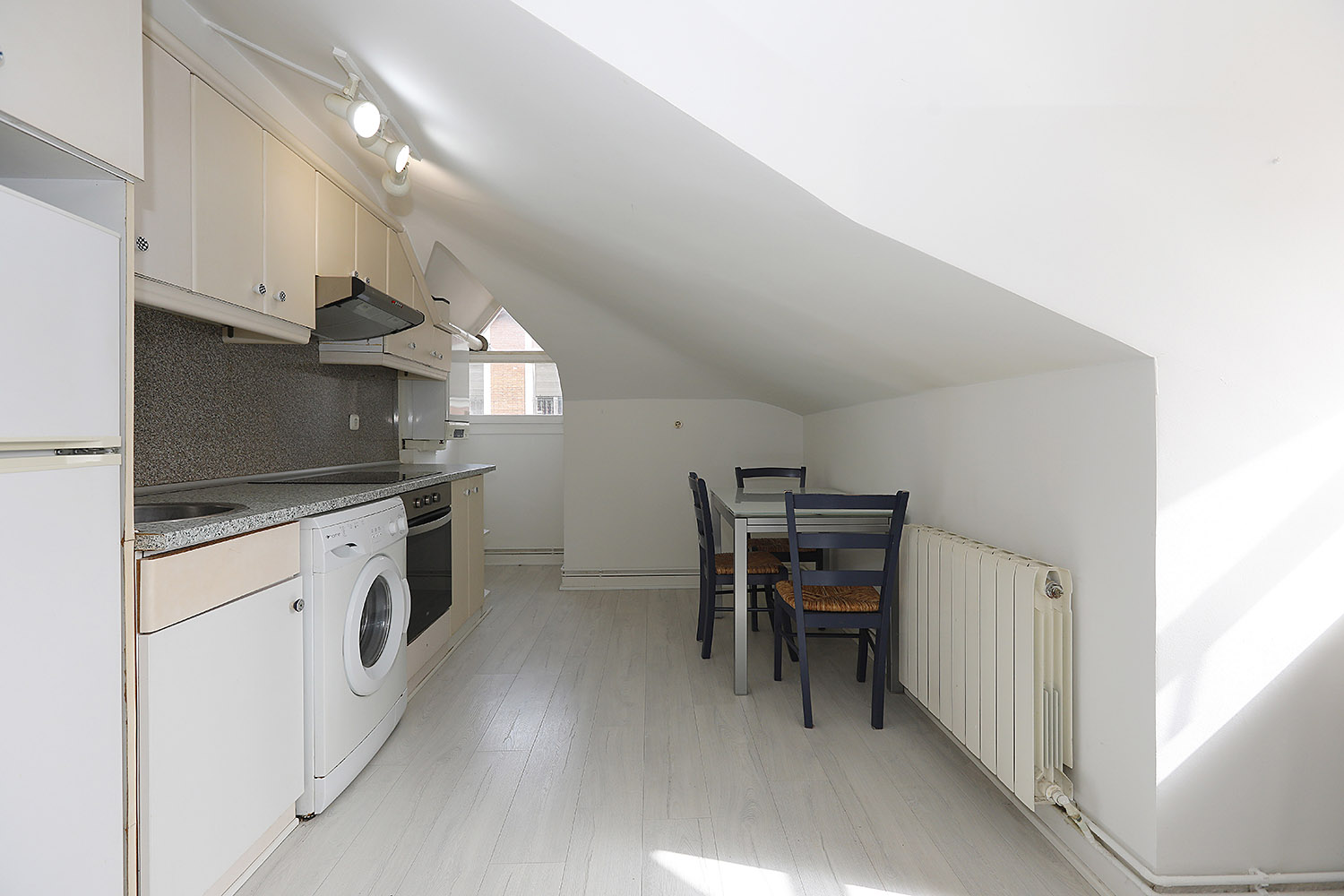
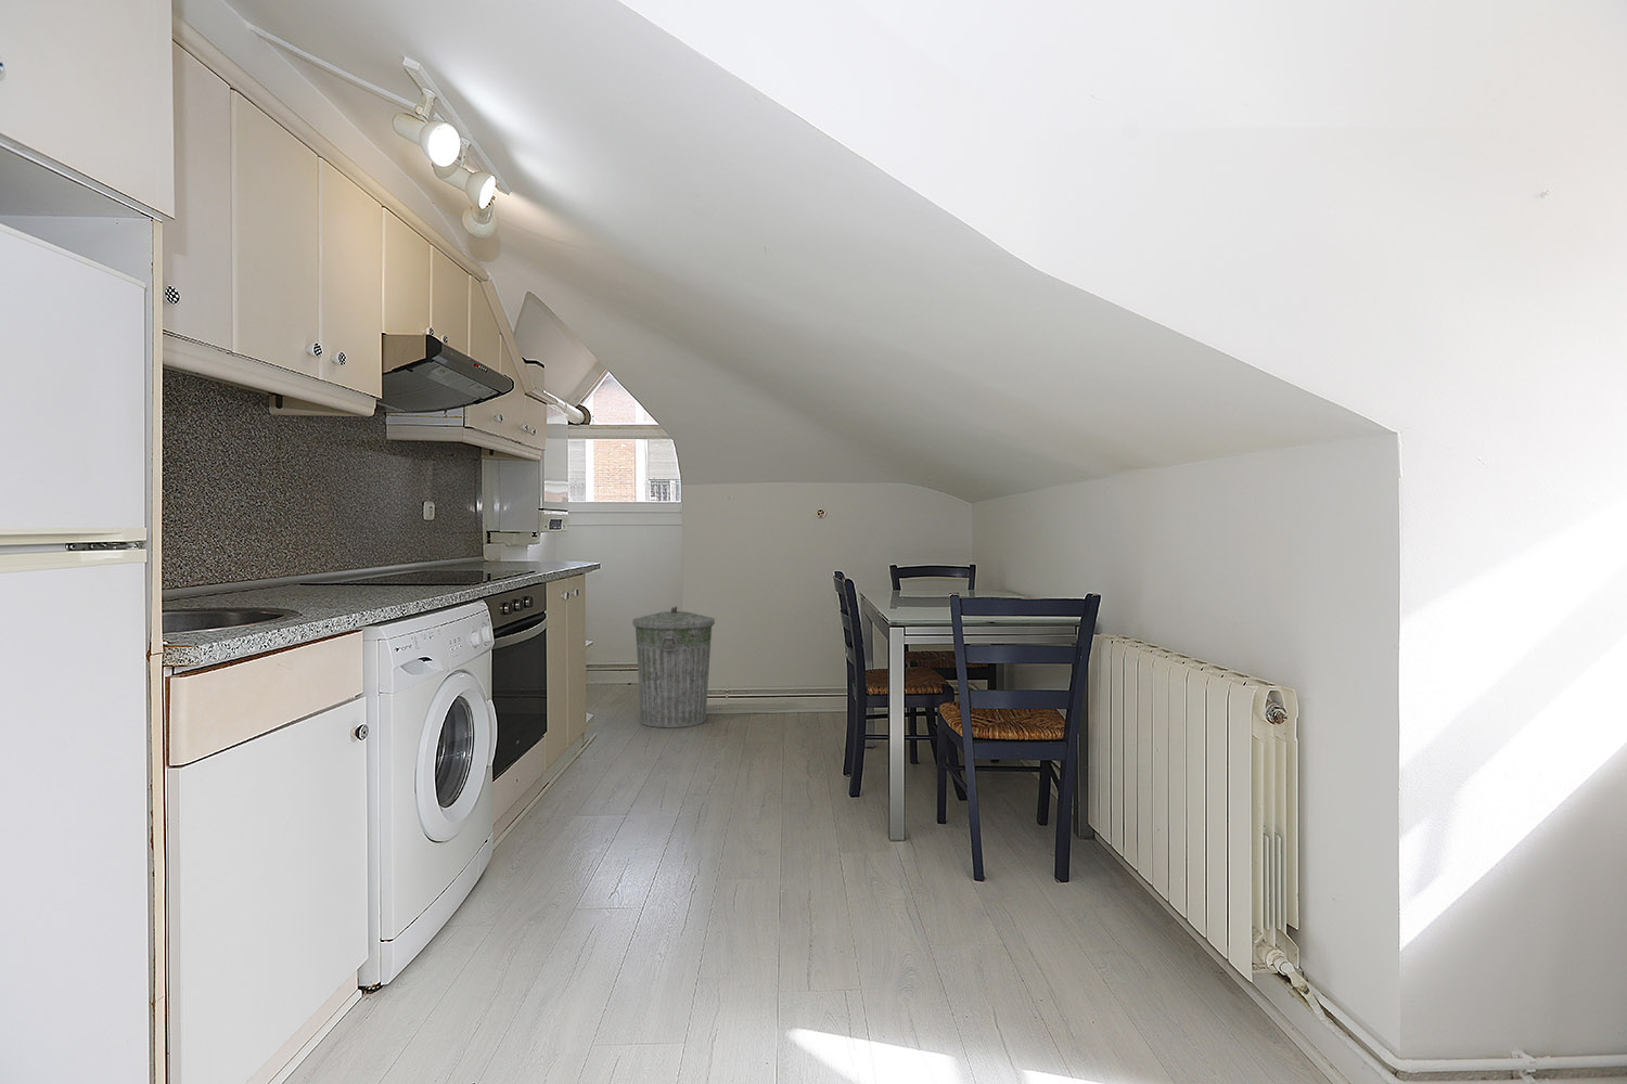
+ trash can [631,606,715,728]
